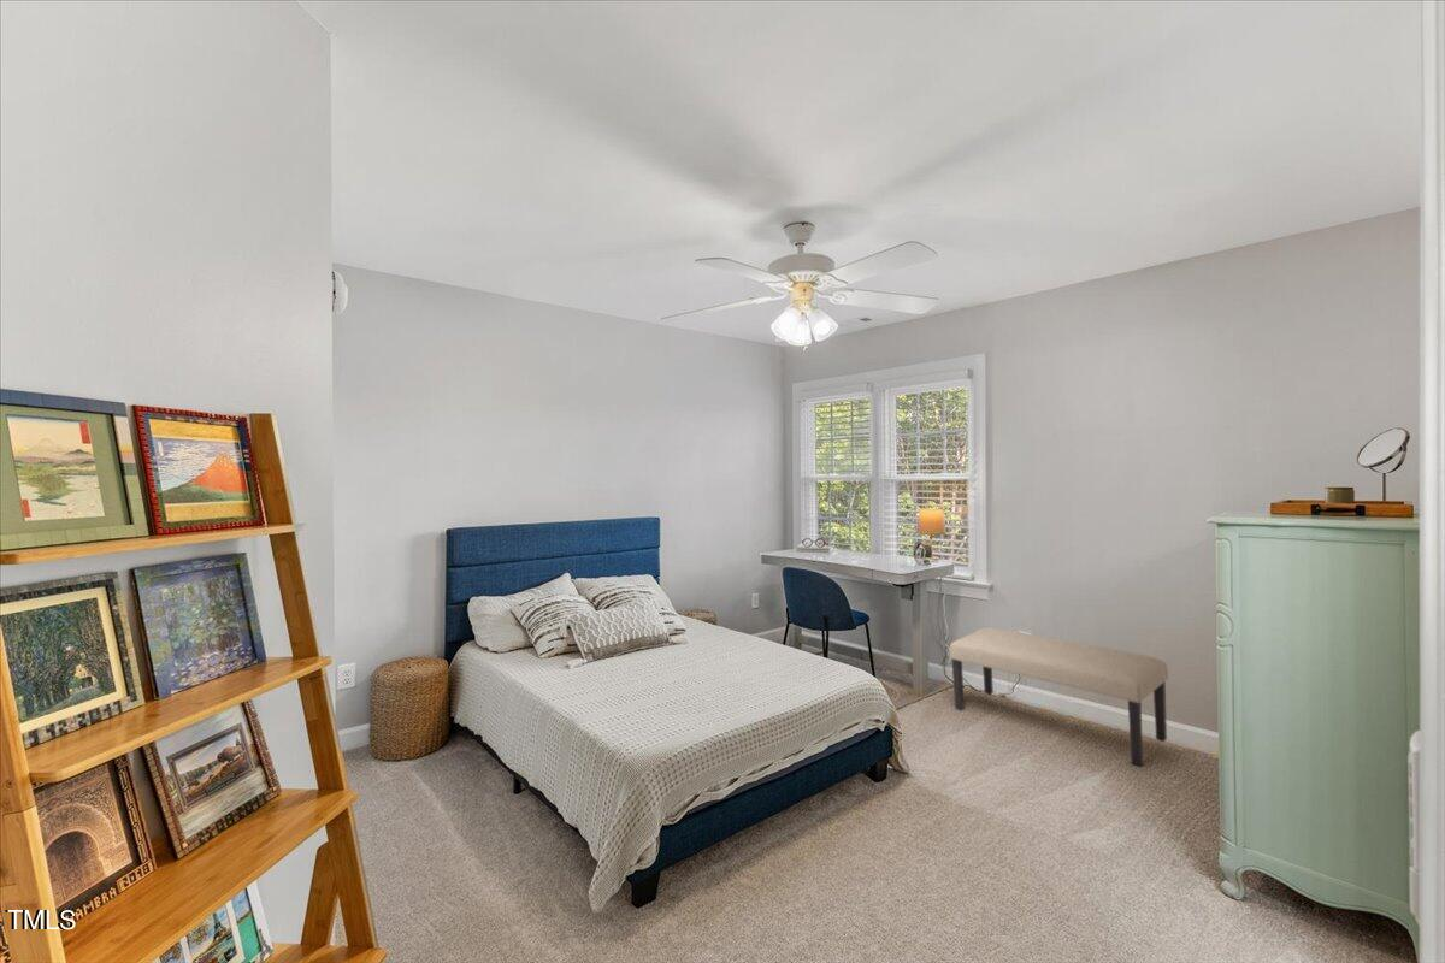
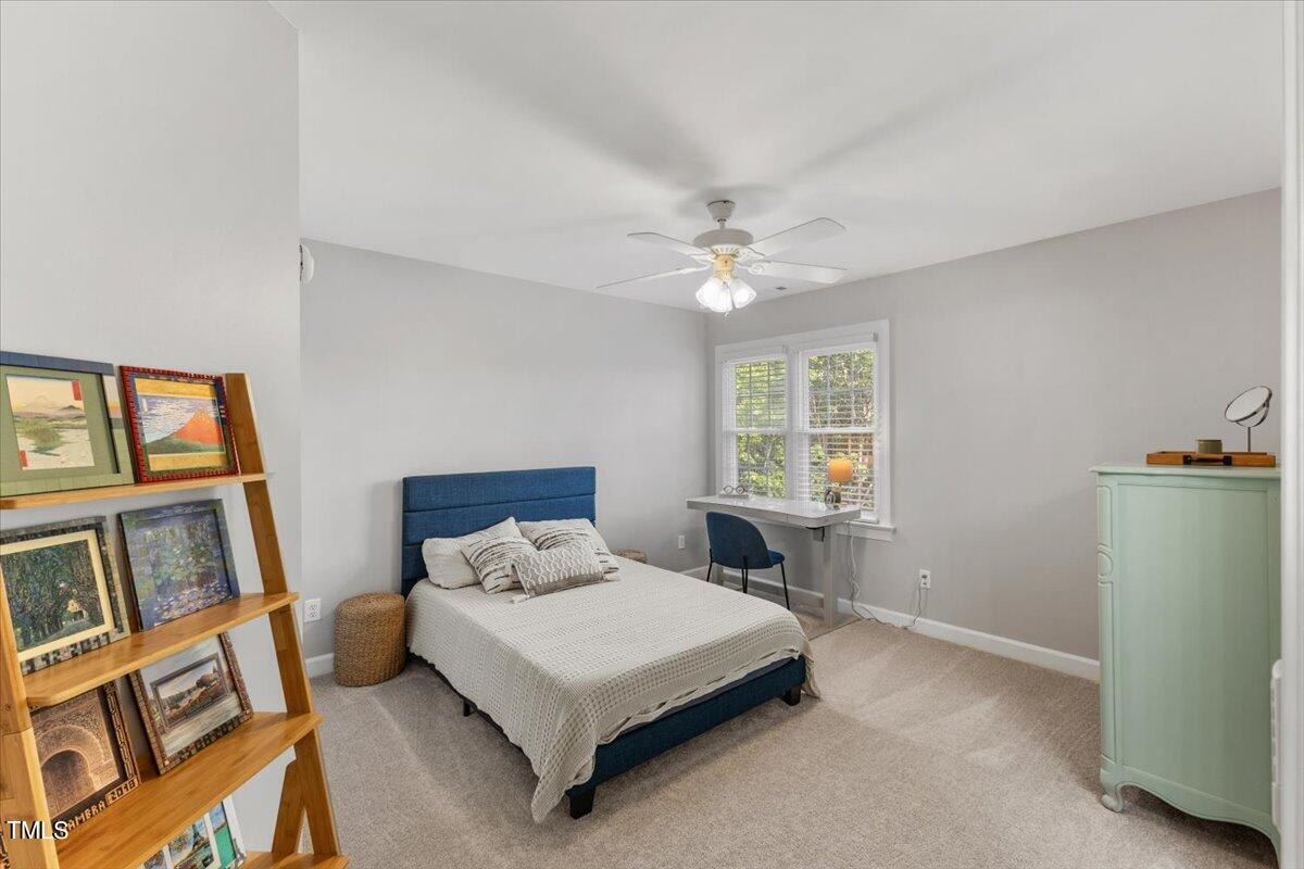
- bench [948,626,1169,768]
